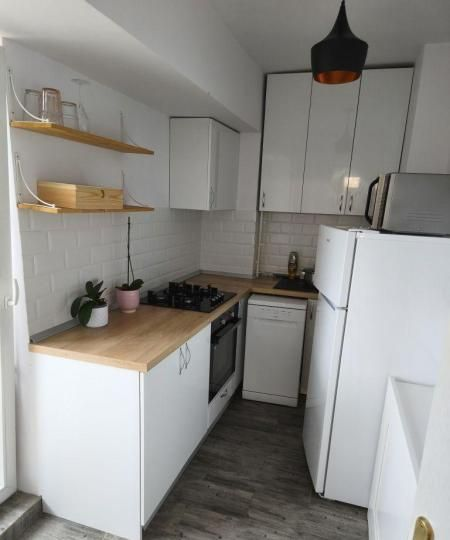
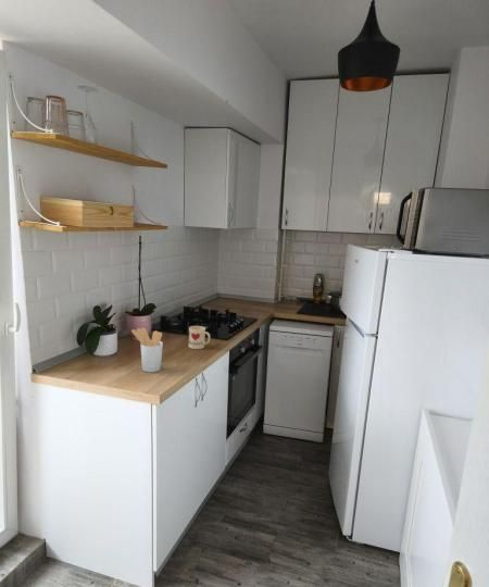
+ mug [188,325,211,350]
+ utensil holder [130,327,164,373]
